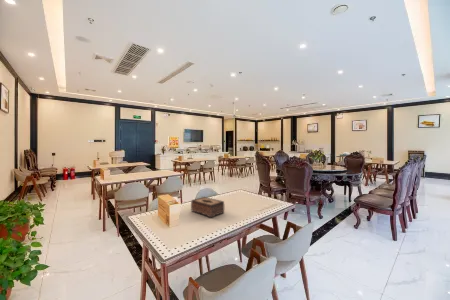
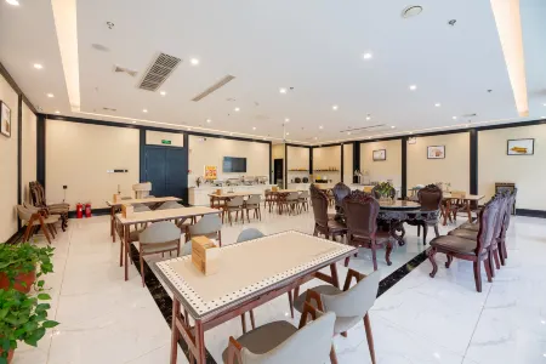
- tissue box [190,196,225,218]
